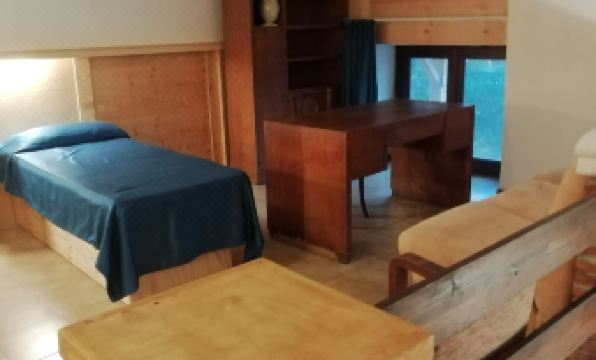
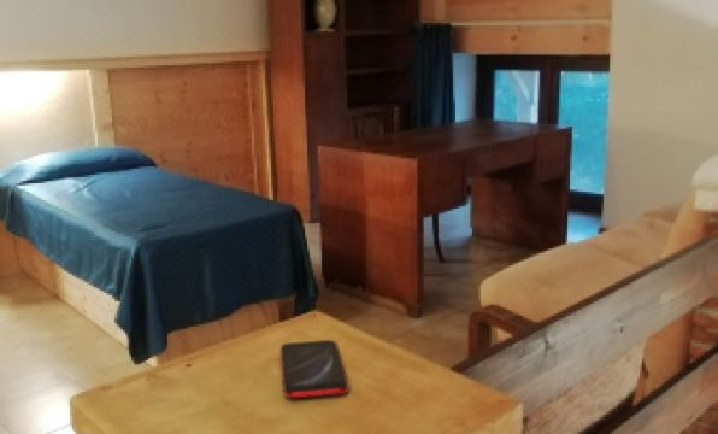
+ smartphone [279,339,351,399]
